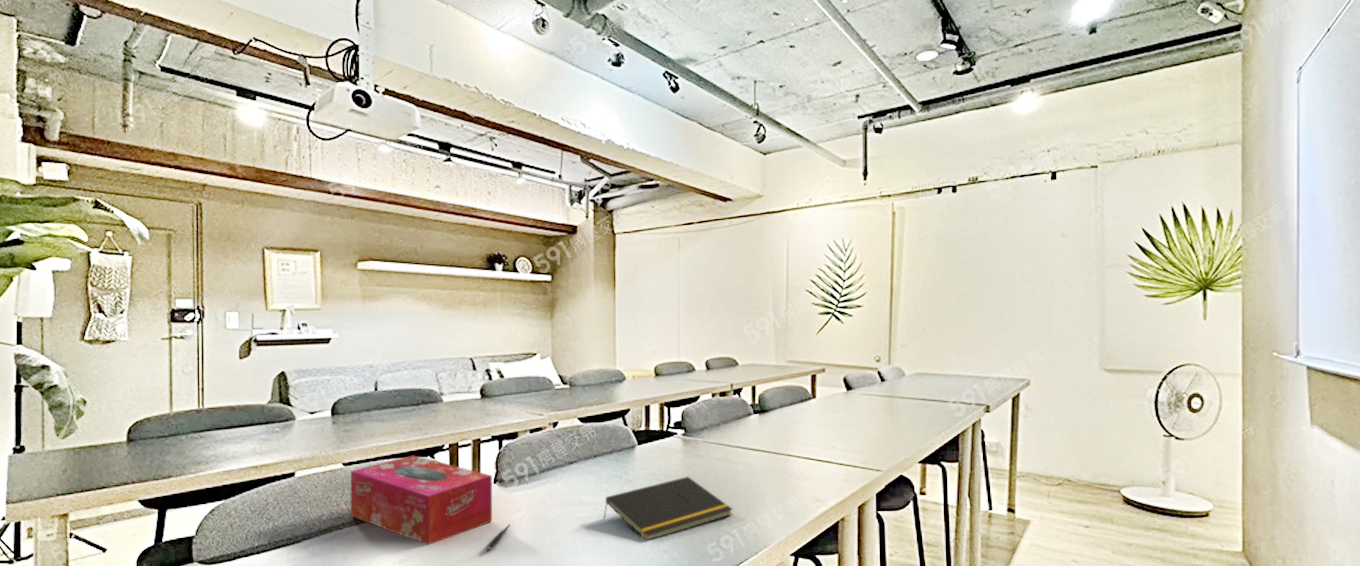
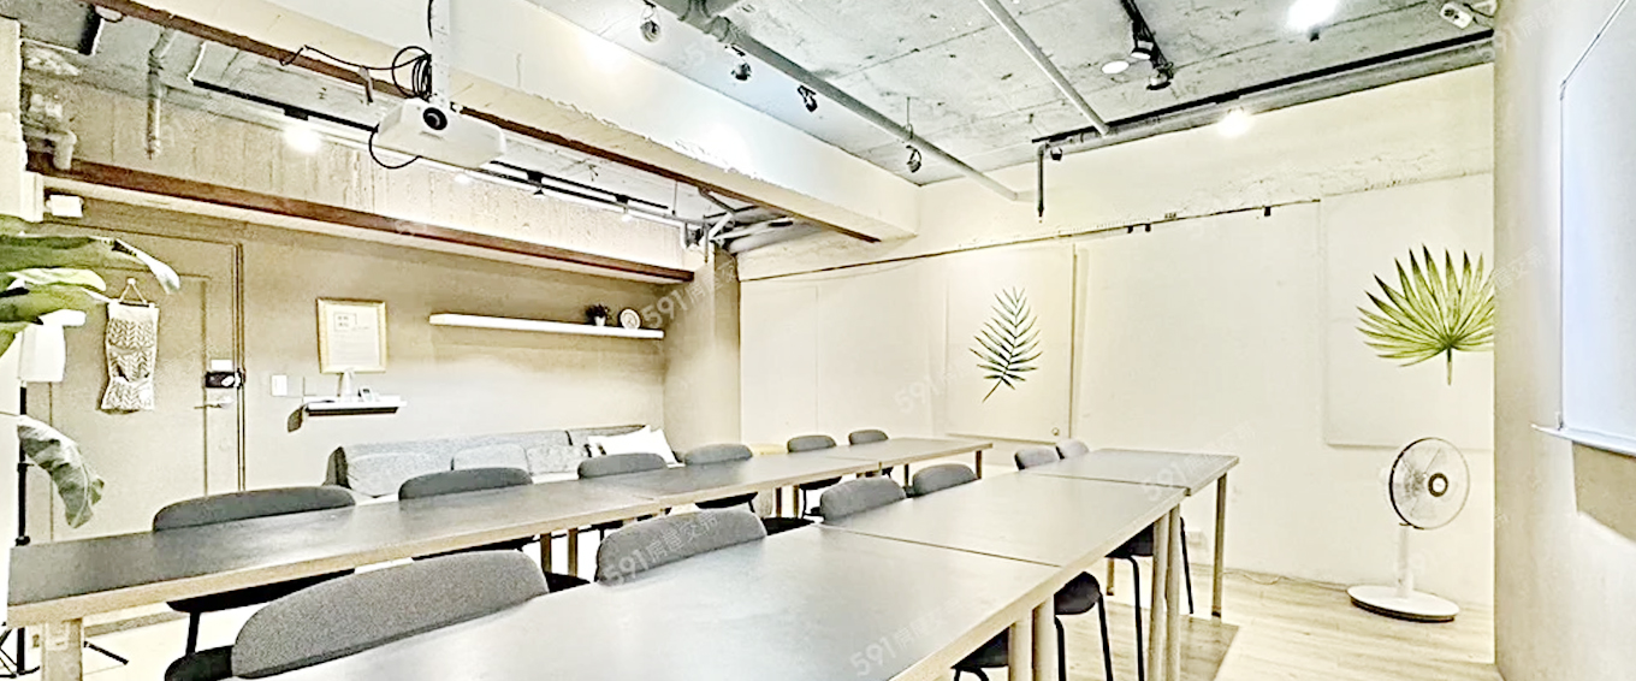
- pen [485,523,511,552]
- notepad [603,476,734,541]
- tissue box [350,454,493,545]
